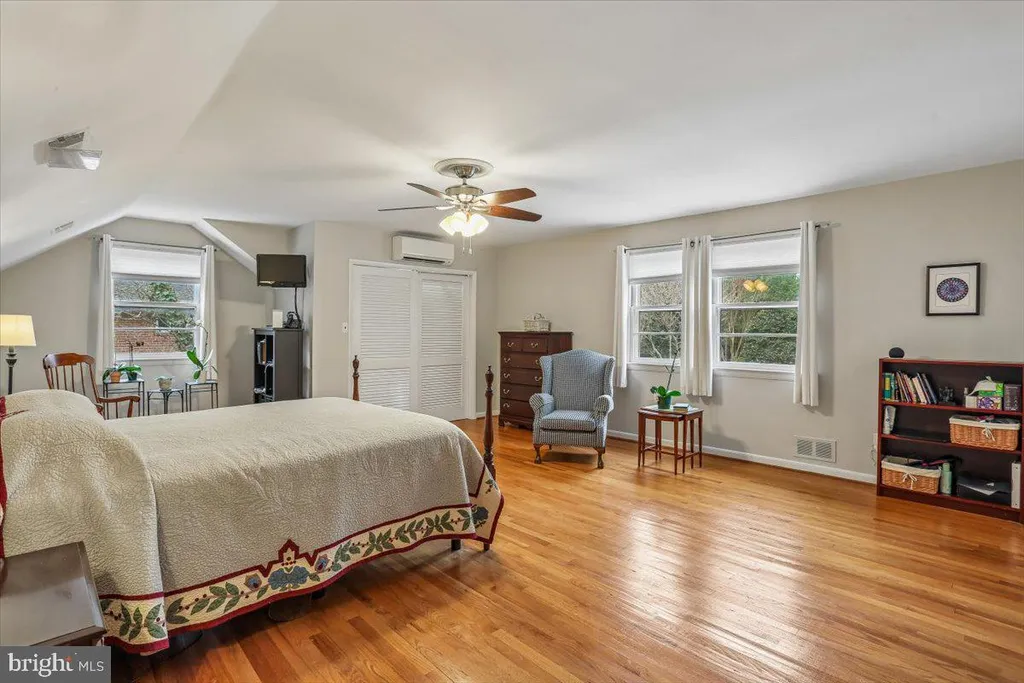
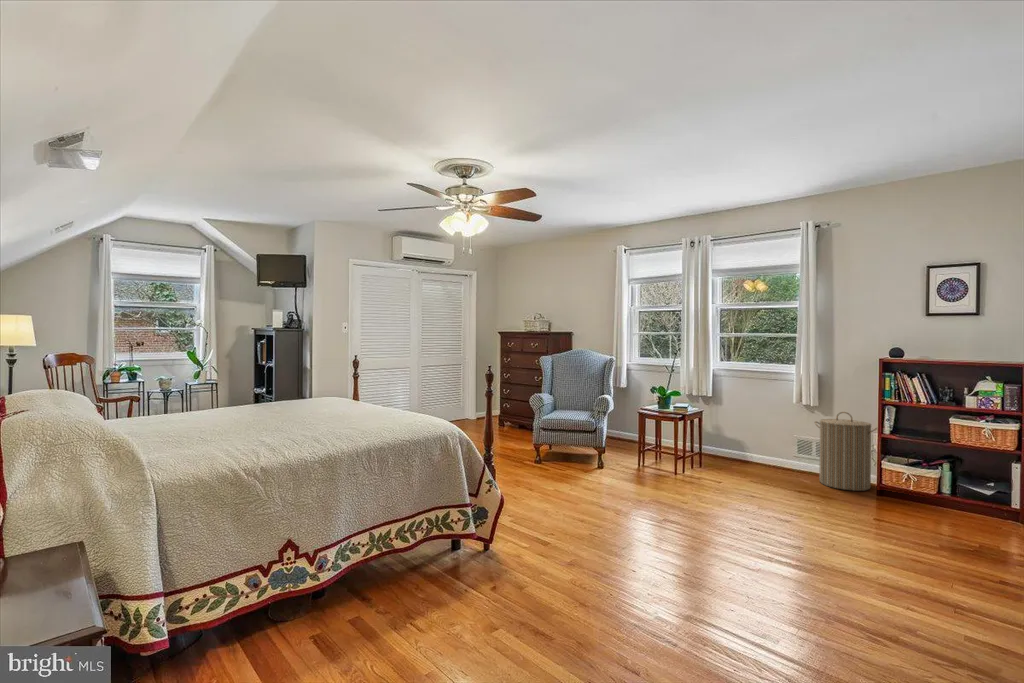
+ laundry hamper [814,411,878,492]
